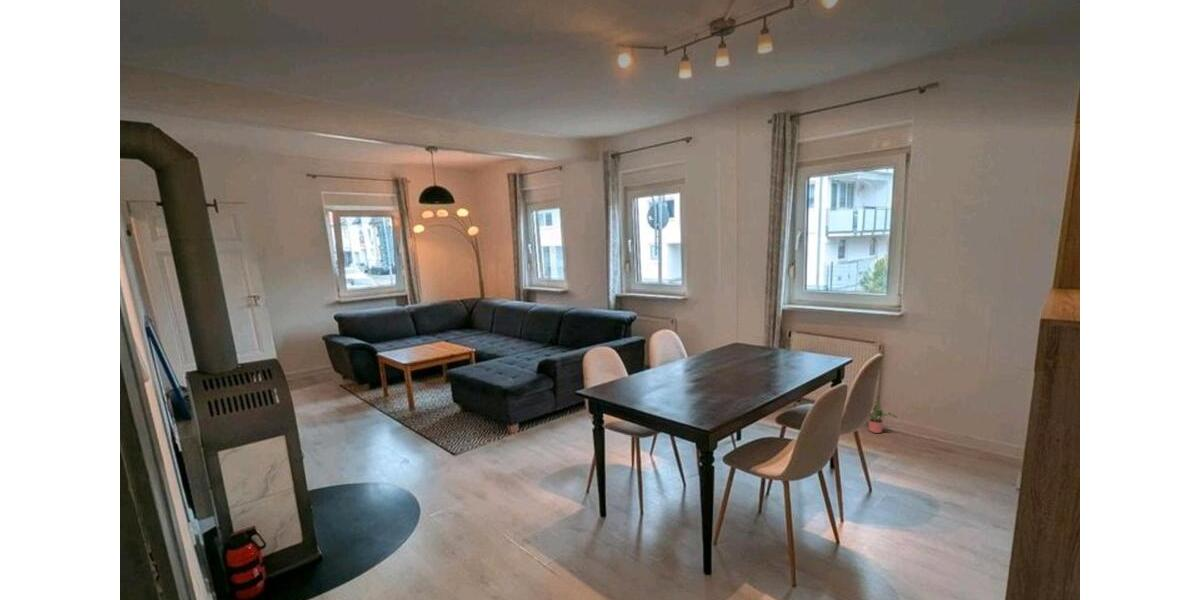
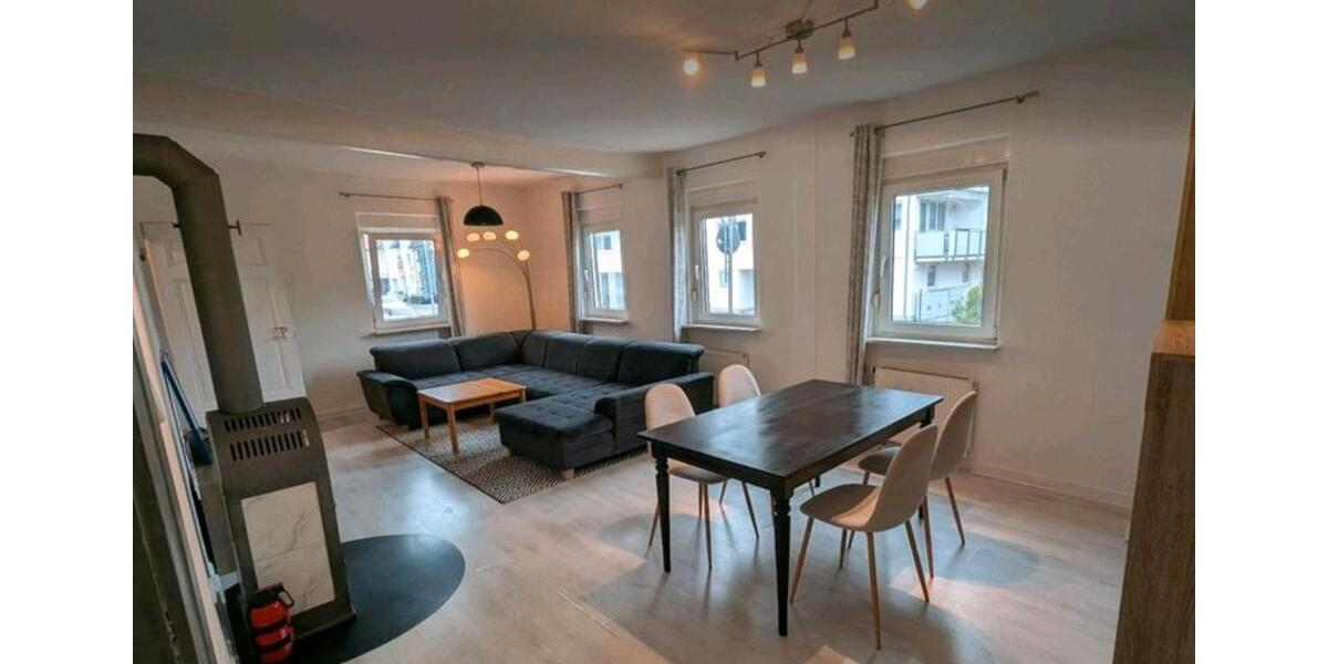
- potted plant [868,395,899,434]
